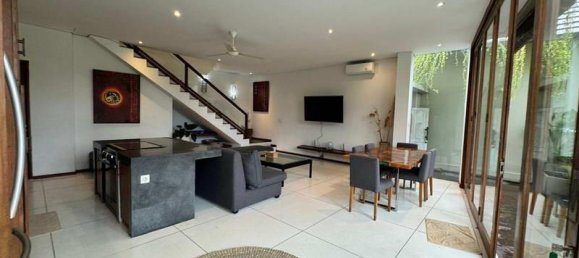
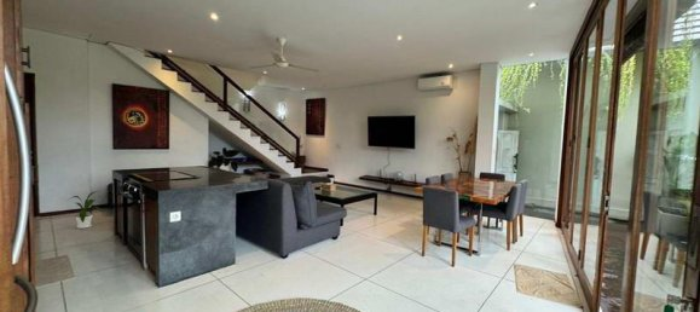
+ house plant [68,190,105,230]
